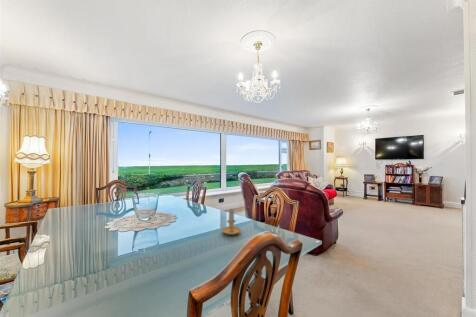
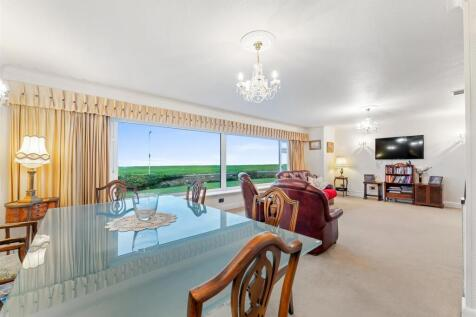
- candle [219,208,242,236]
